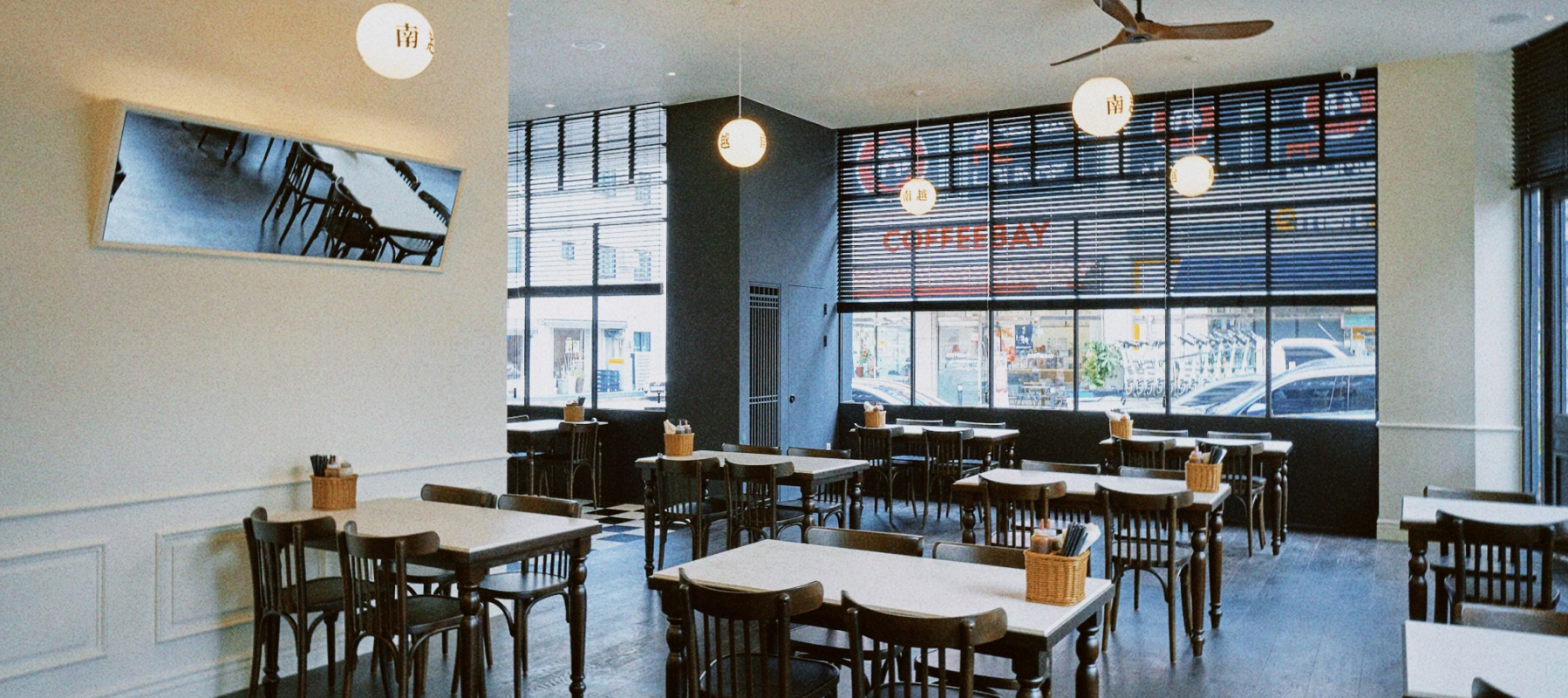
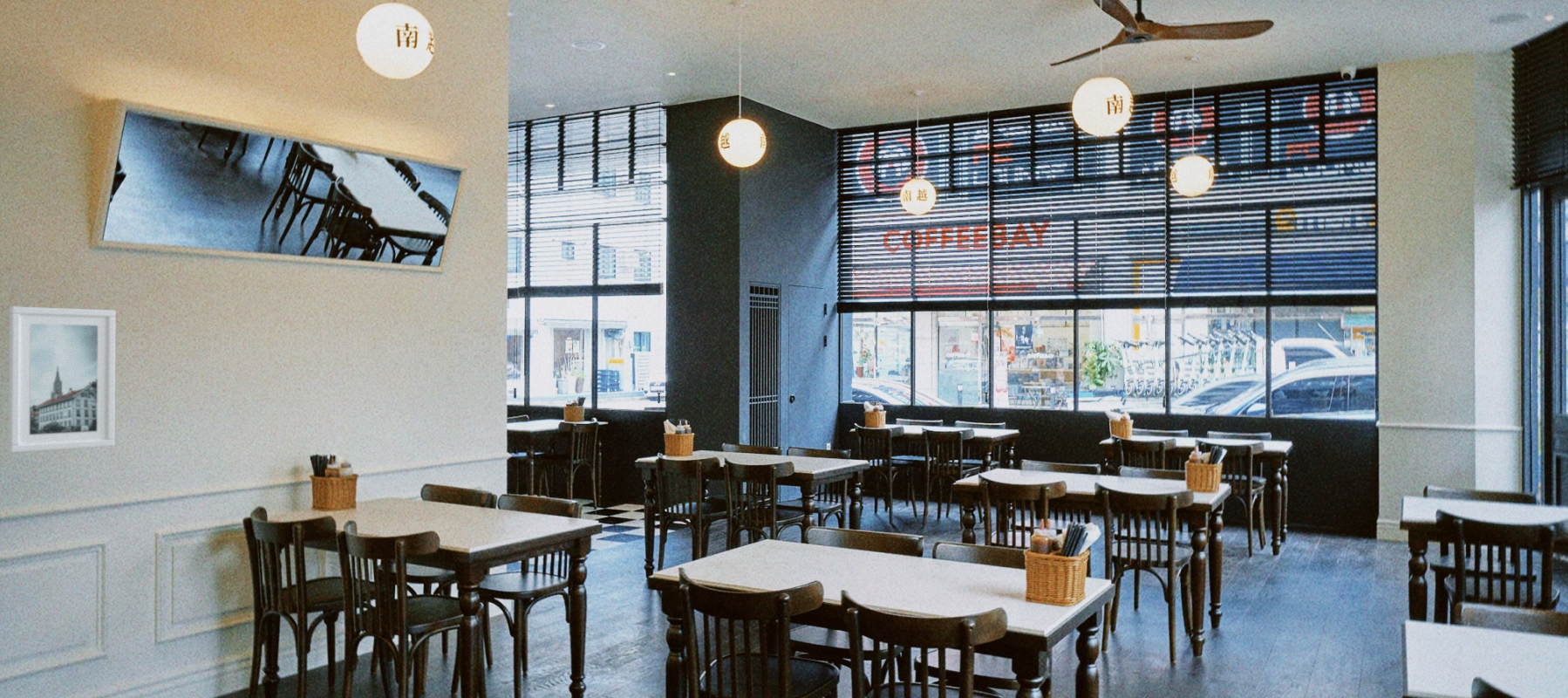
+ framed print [8,305,116,454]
